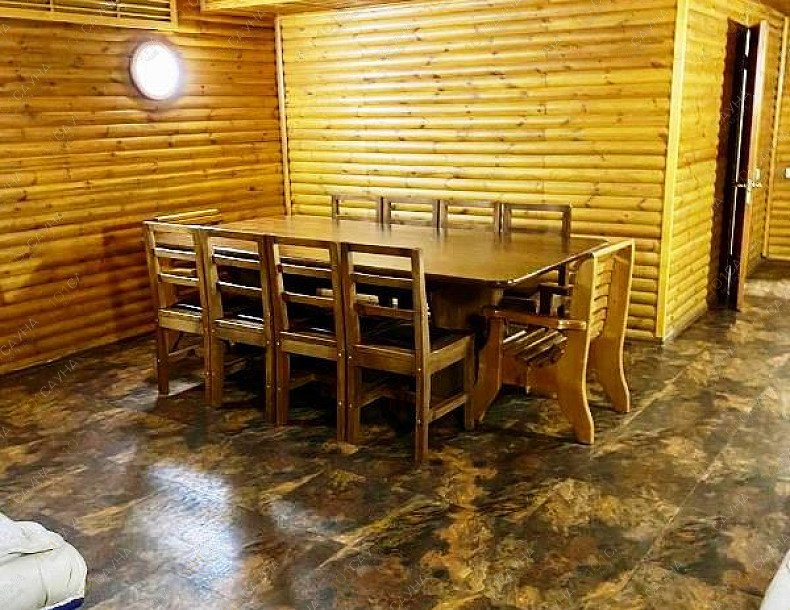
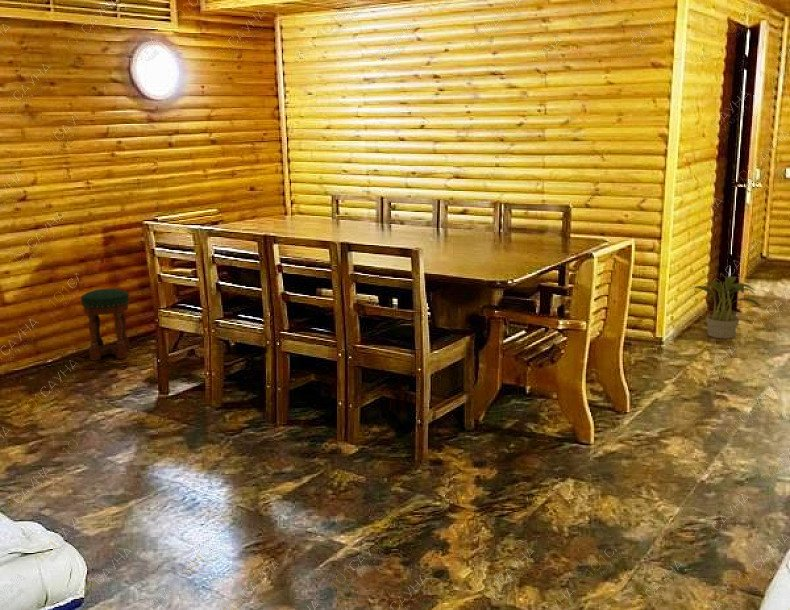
+ potted plant [688,275,762,340]
+ stool [80,288,131,362]
